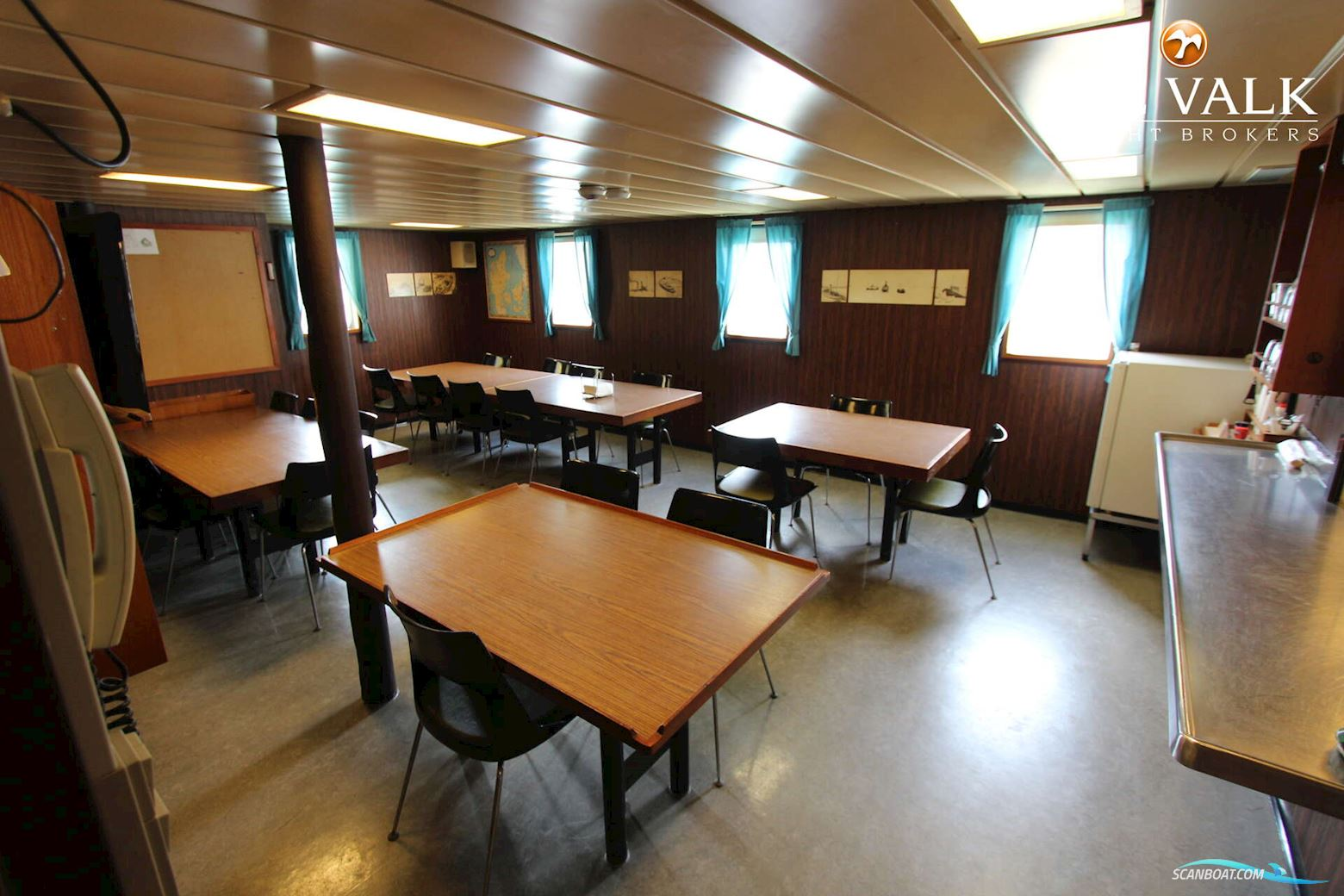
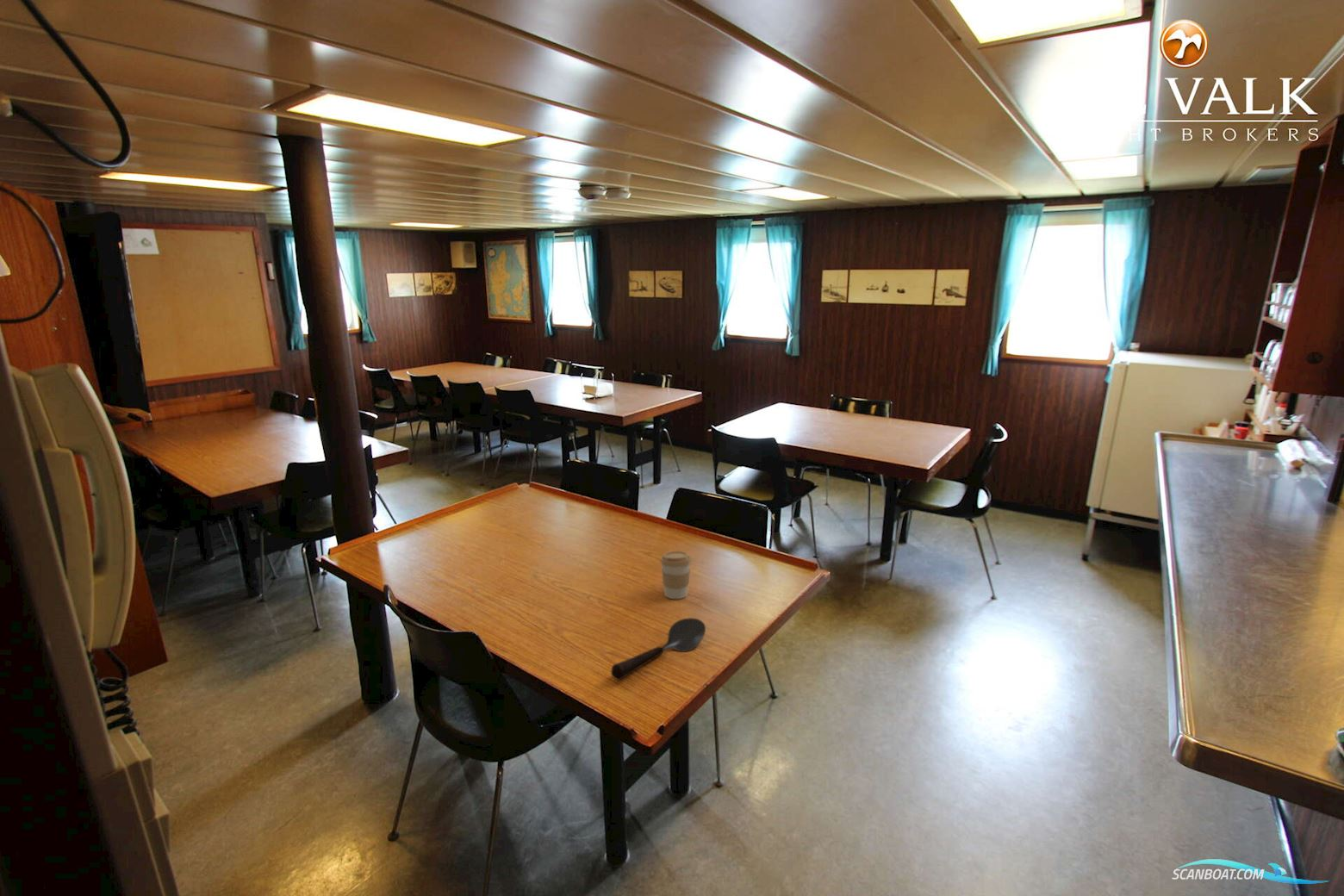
+ spoon [610,617,706,681]
+ coffee cup [659,551,693,600]
